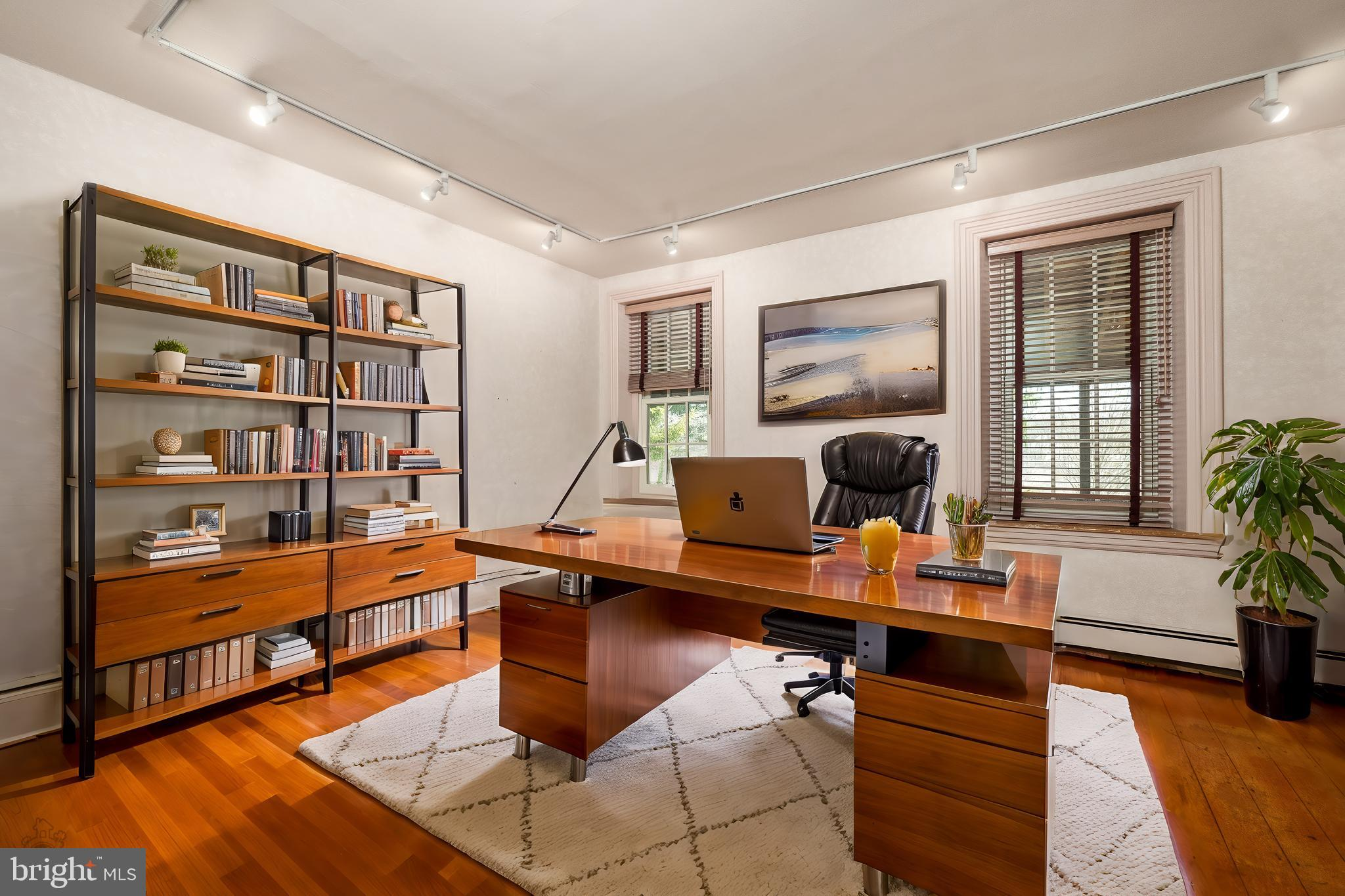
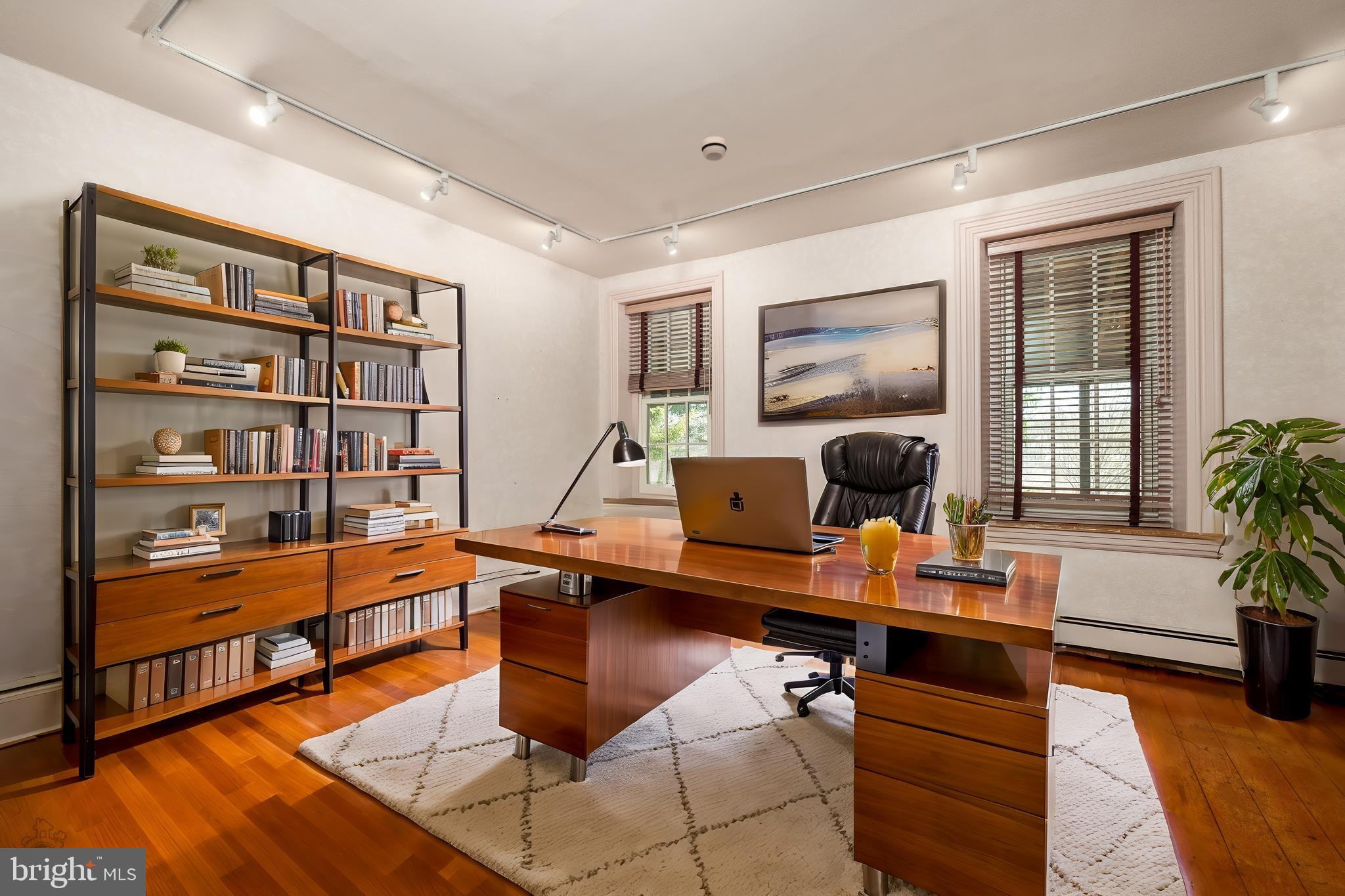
+ smoke detector [701,136,728,161]
